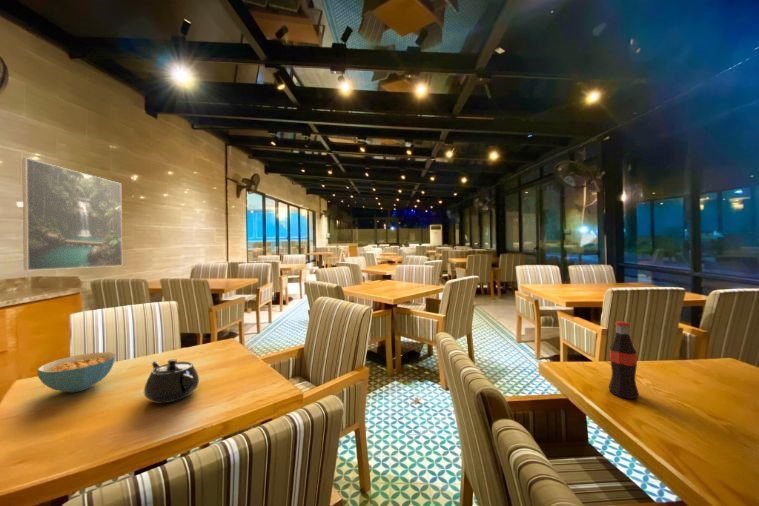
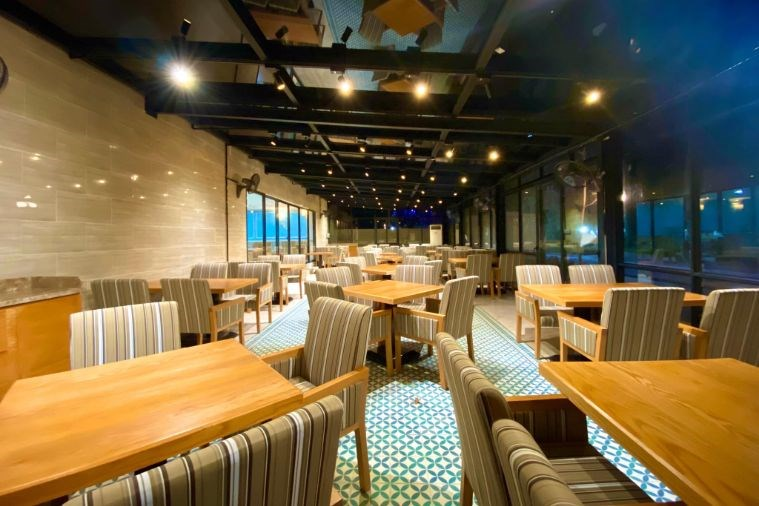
- teapot [143,358,200,404]
- cereal bowl [36,351,117,393]
- bottle [608,320,640,400]
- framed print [21,157,123,271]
